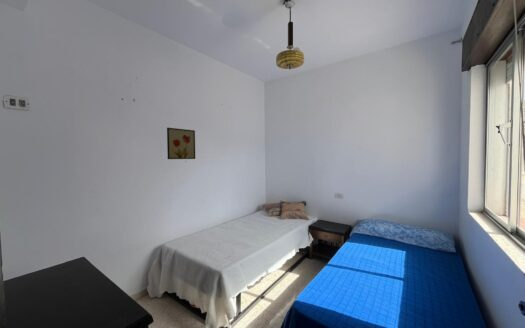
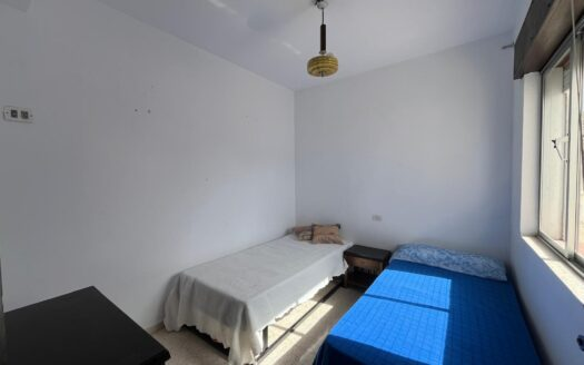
- wall art [166,127,196,160]
